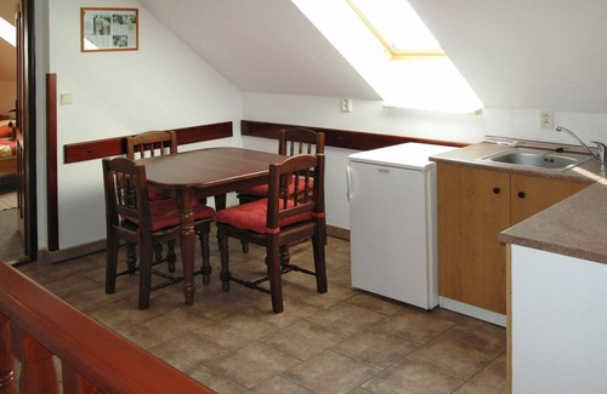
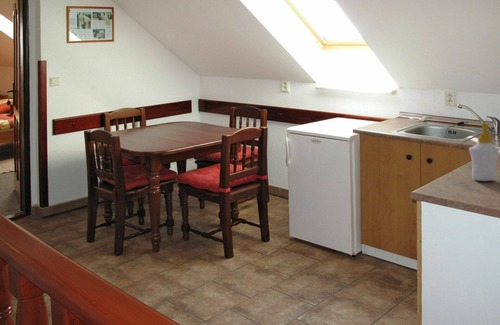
+ soap bottle [468,122,500,182]
